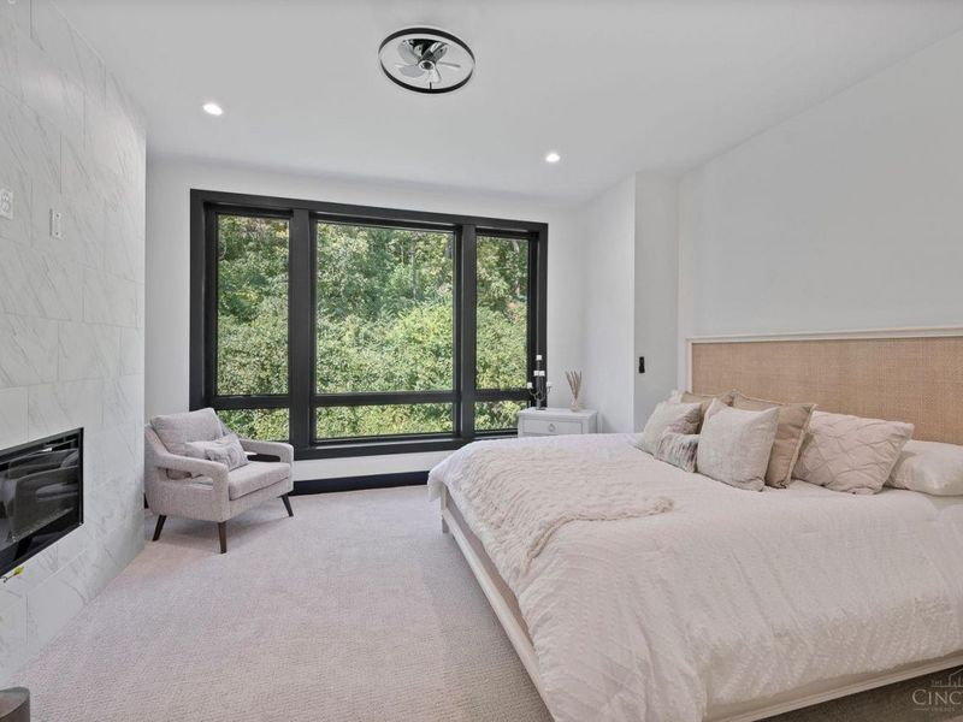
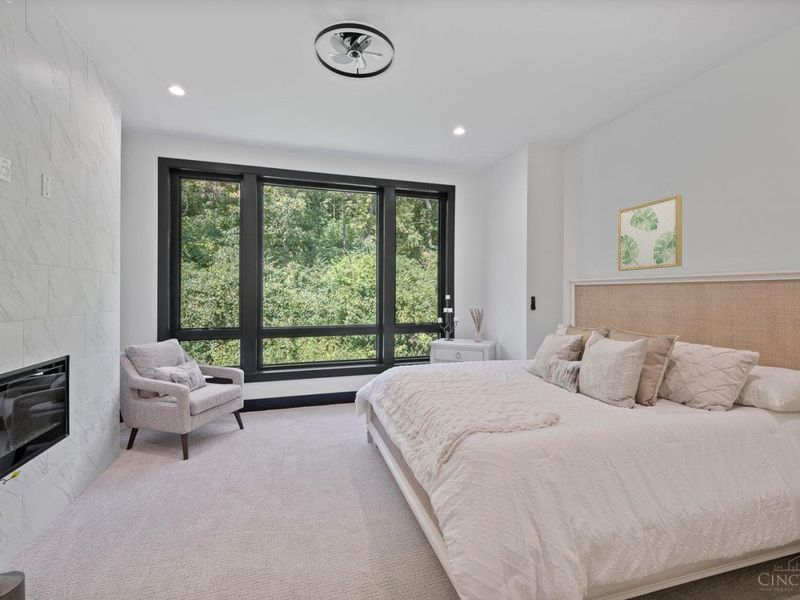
+ wall art [617,194,683,272]
